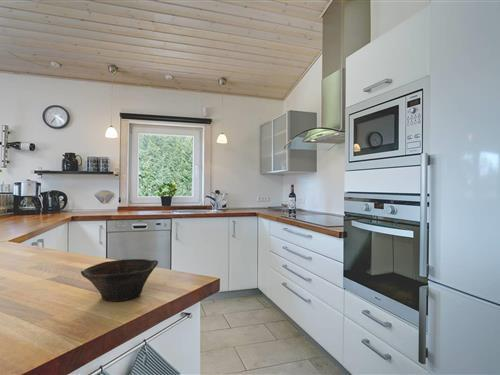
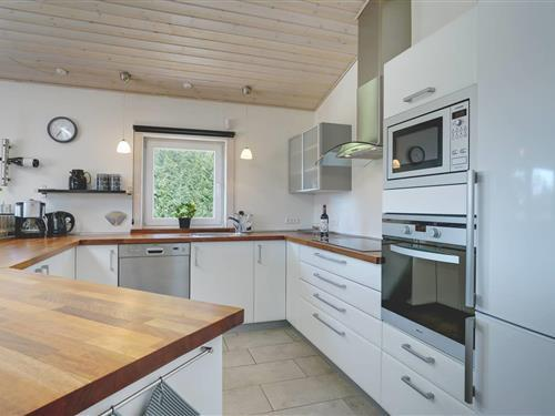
- bowl [80,258,159,302]
